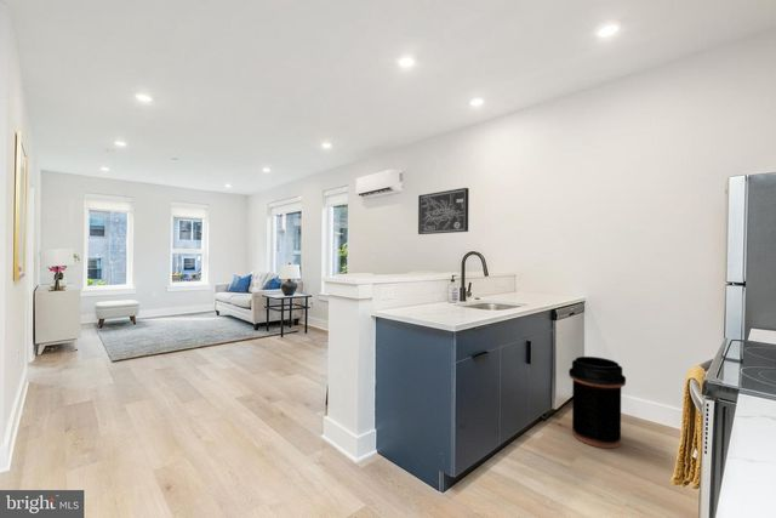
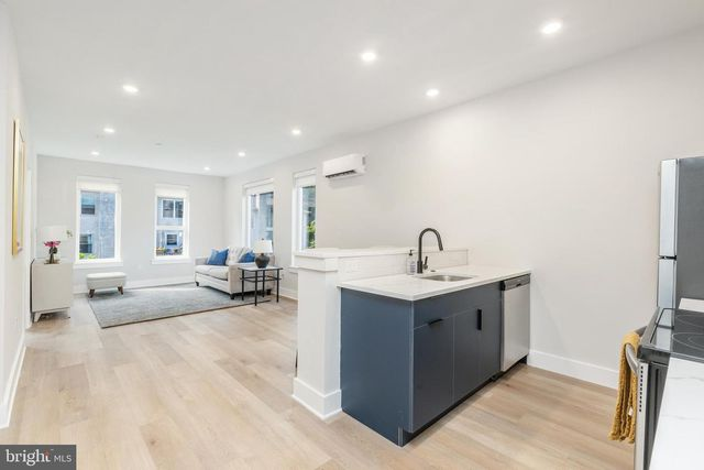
- wall art [417,187,470,235]
- trash can [567,355,627,449]
